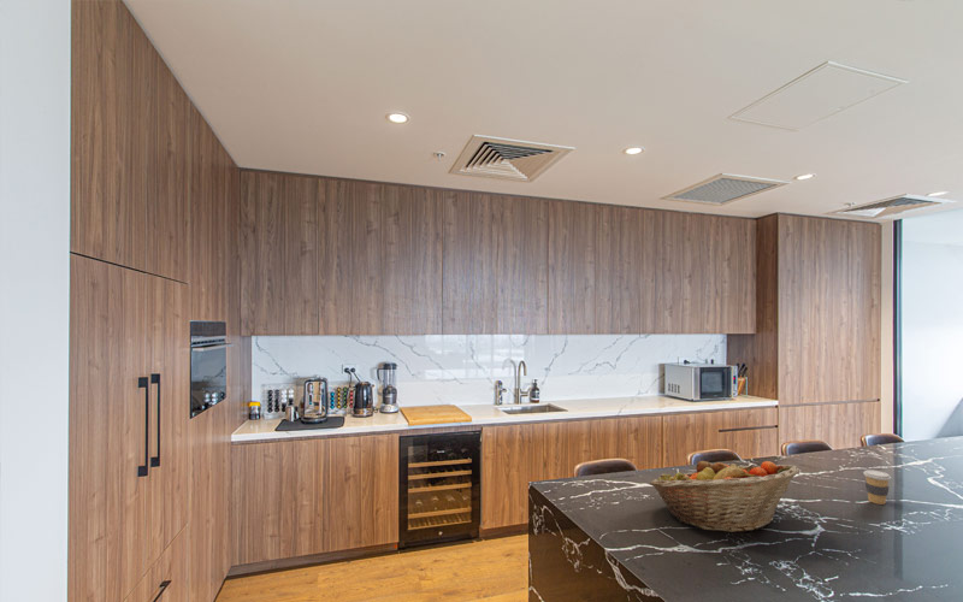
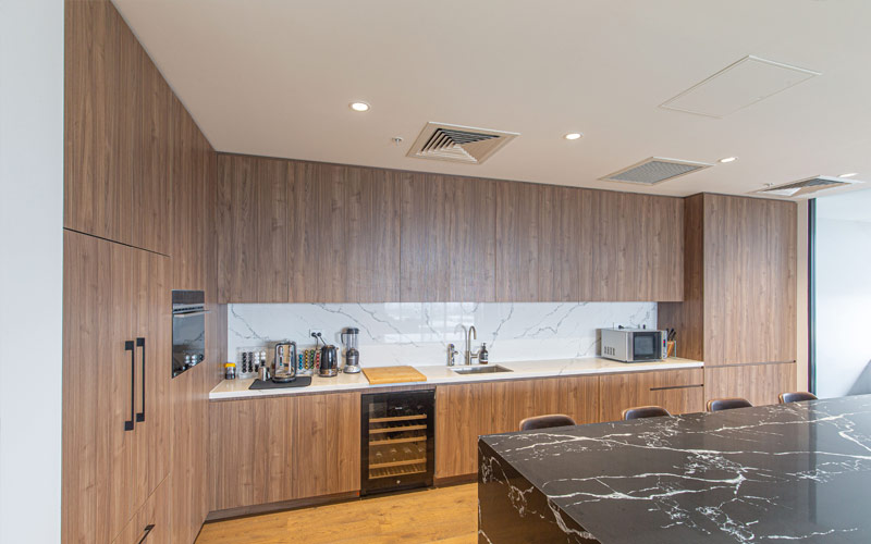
- fruit basket [648,458,800,533]
- coffee cup [862,468,892,506]
